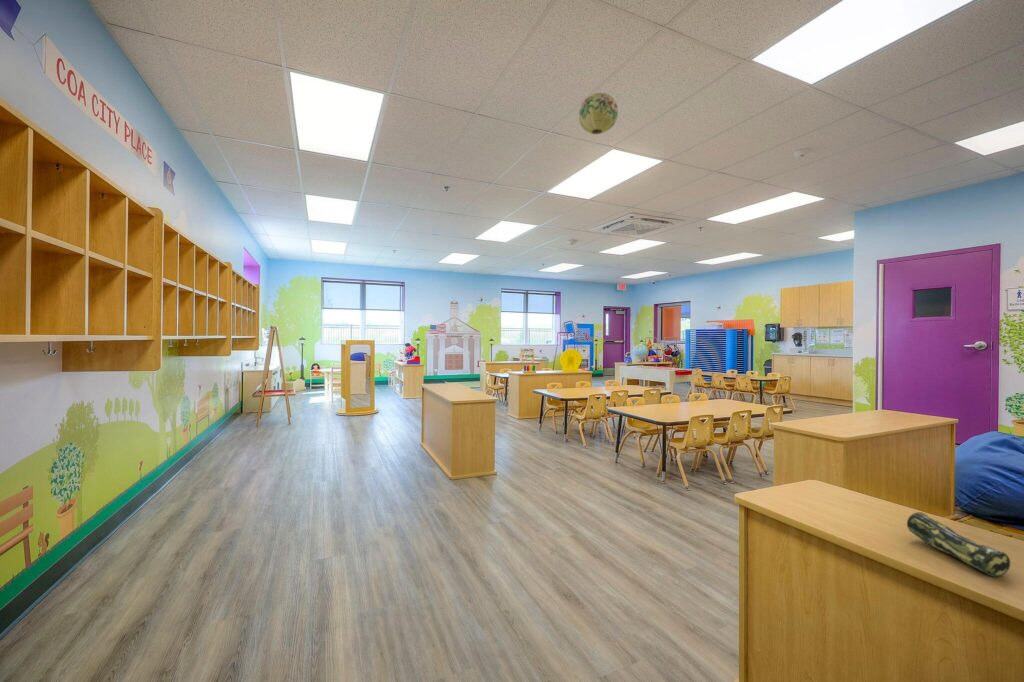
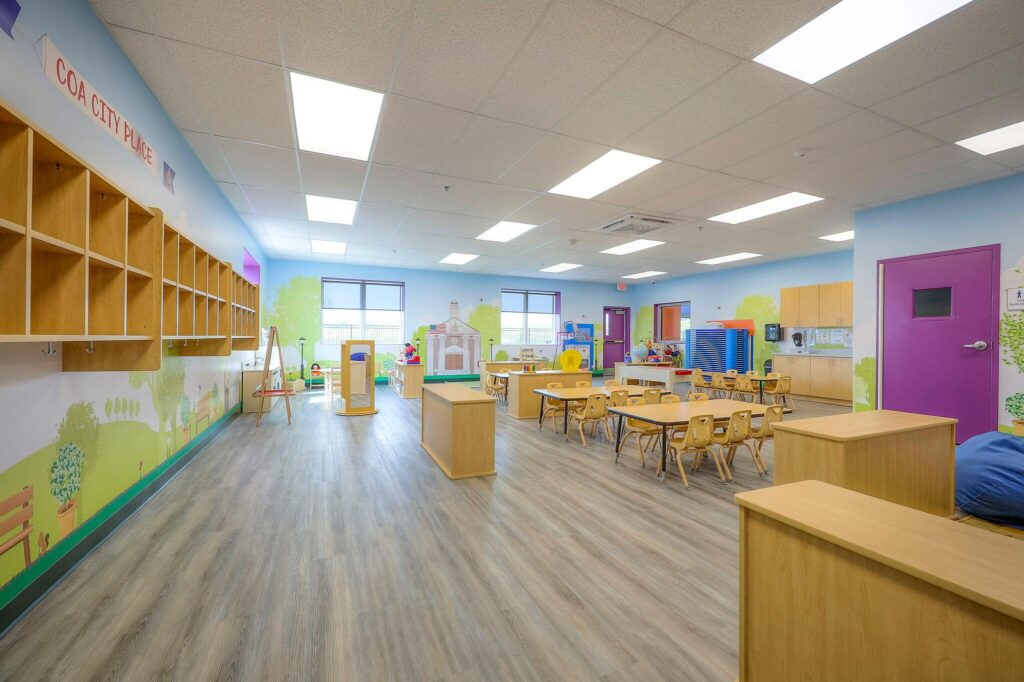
- pencil case [906,511,1011,578]
- paper lantern [578,92,619,135]
